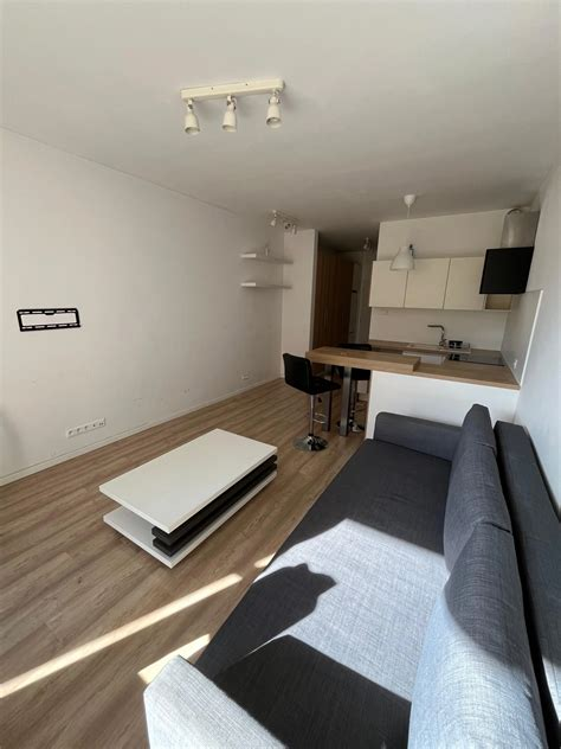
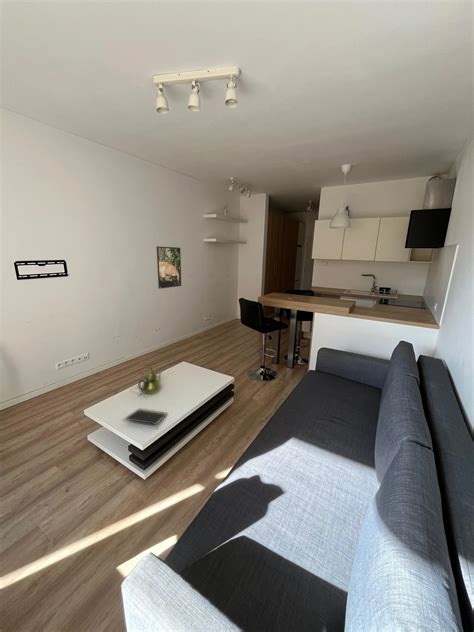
+ teapot [137,364,163,396]
+ notepad [124,408,169,429]
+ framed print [156,245,182,290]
